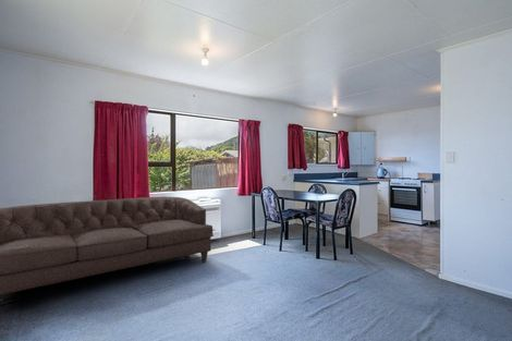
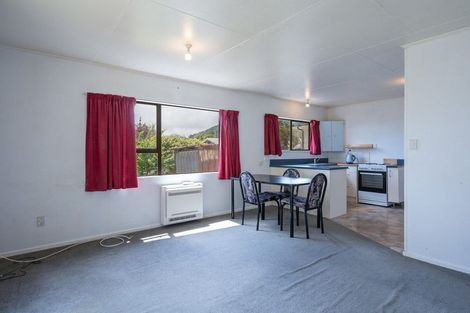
- sofa [0,196,214,296]
